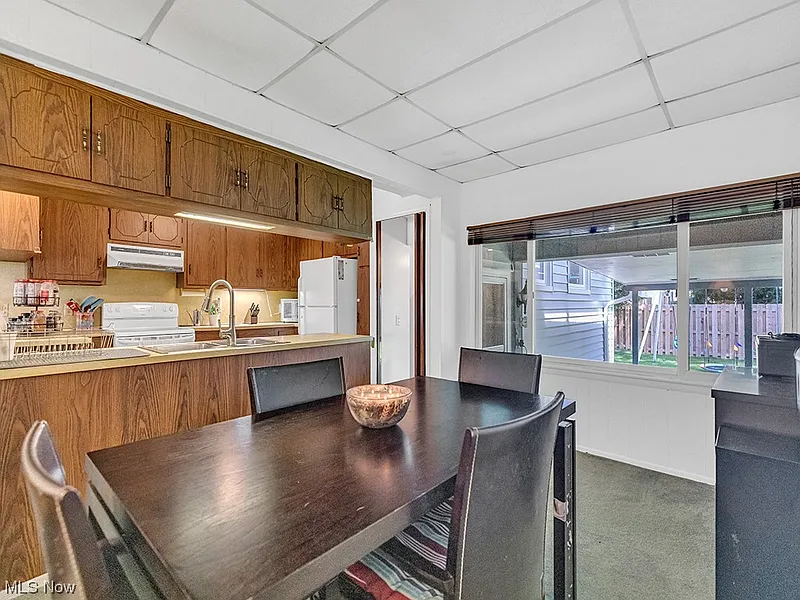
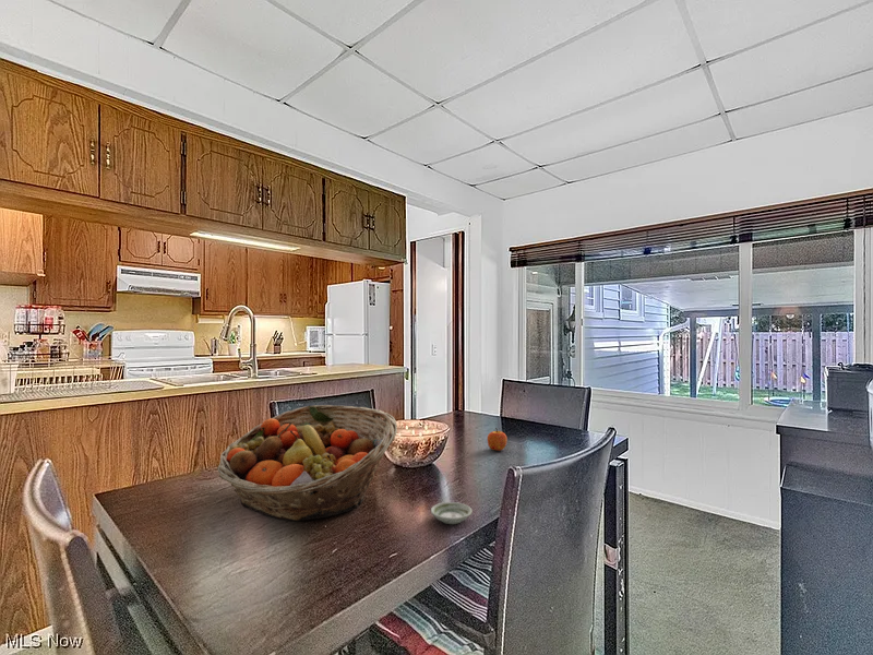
+ apple [487,427,509,452]
+ saucer [430,501,473,525]
+ fruit basket [216,404,398,522]
